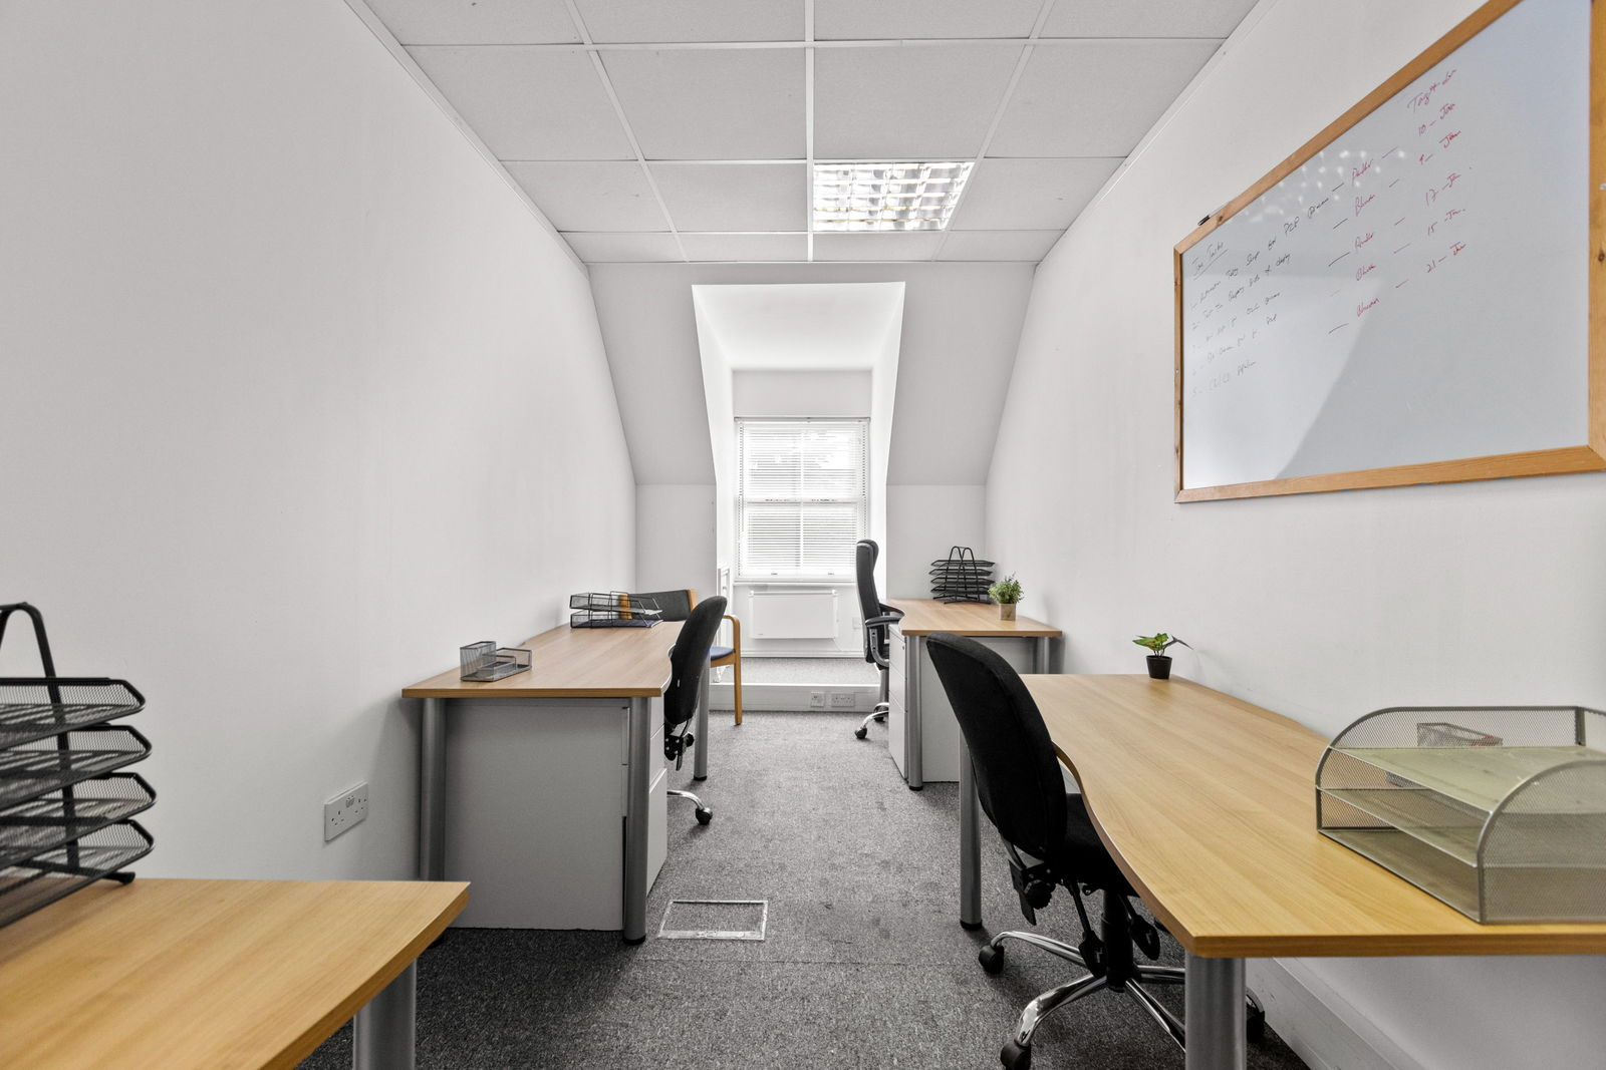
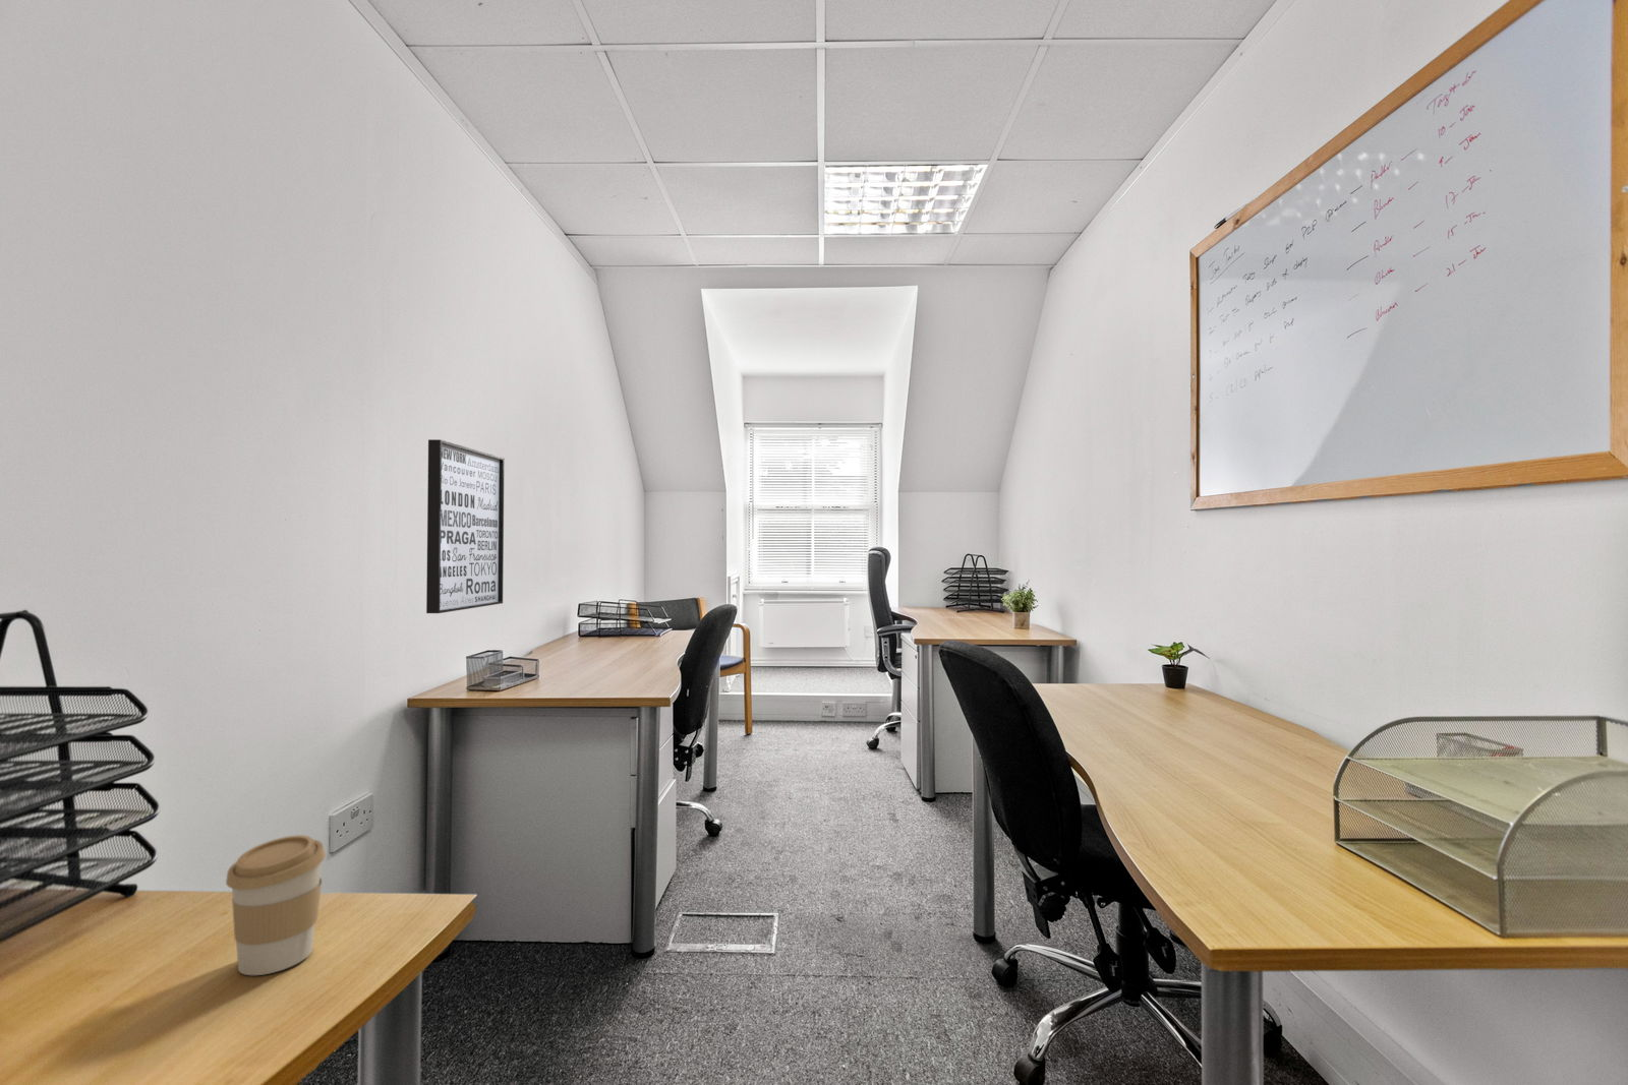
+ coffee cup [225,834,327,976]
+ wall art [425,438,505,614]
